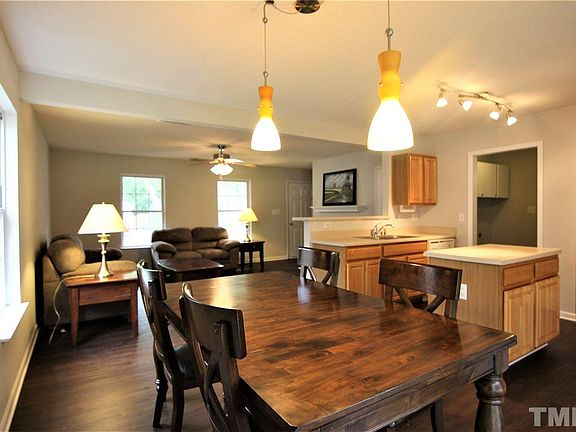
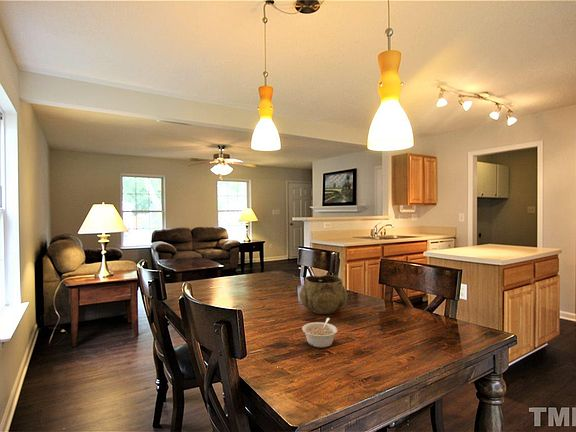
+ decorative bowl [299,274,348,315]
+ legume [301,317,339,348]
